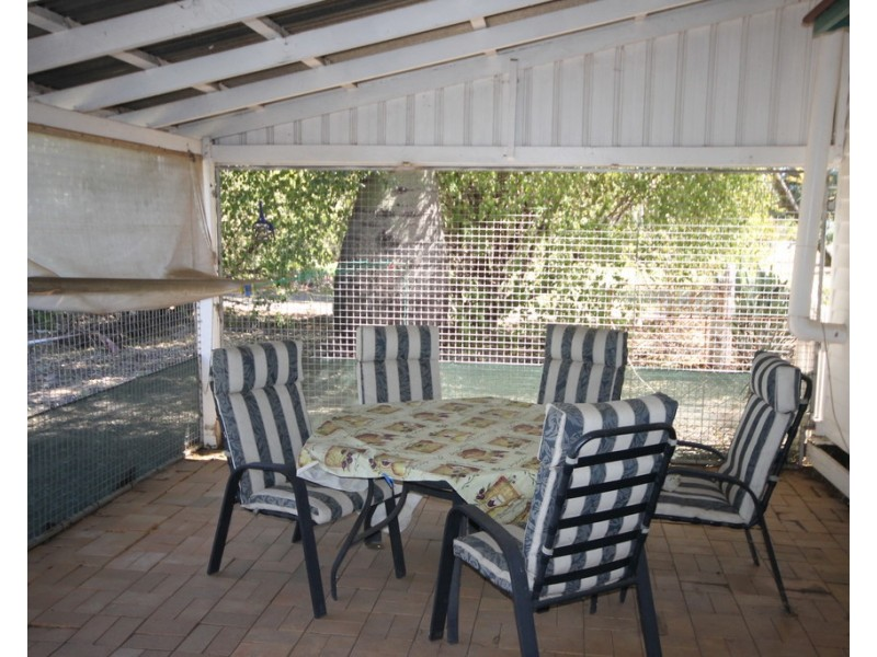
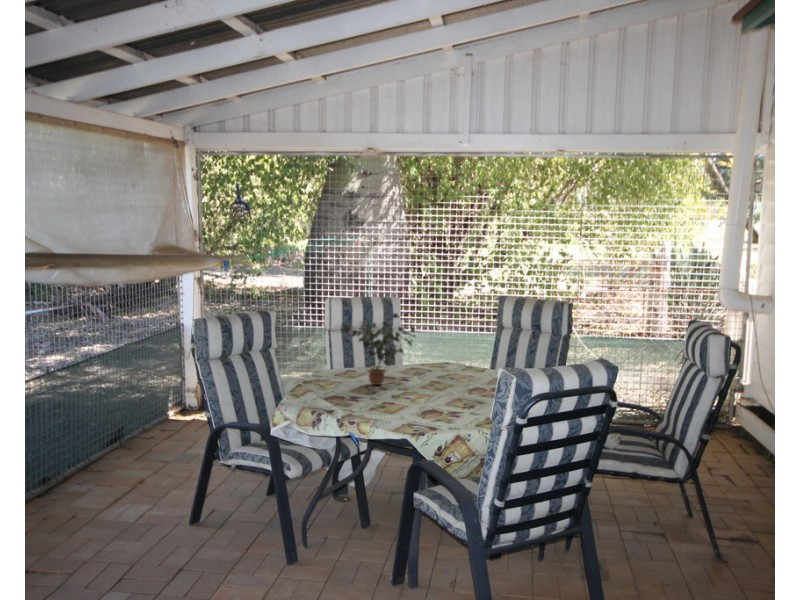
+ potted plant [342,312,417,386]
